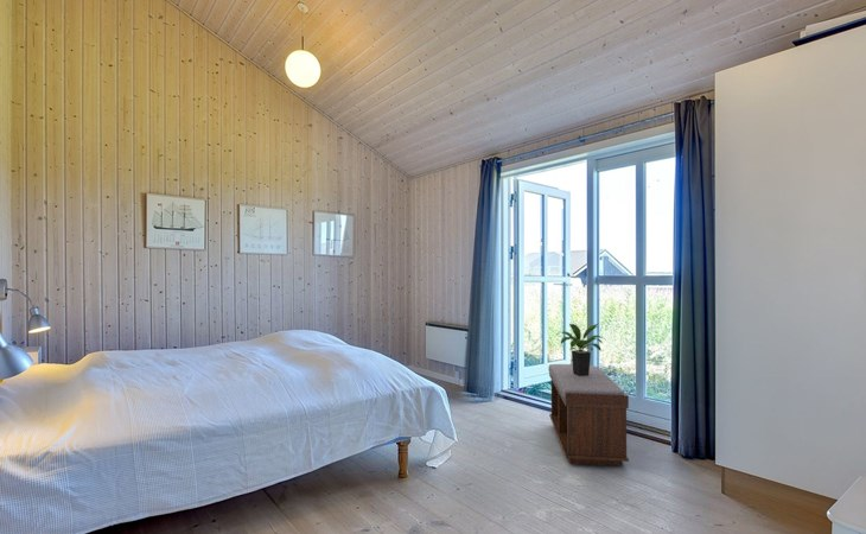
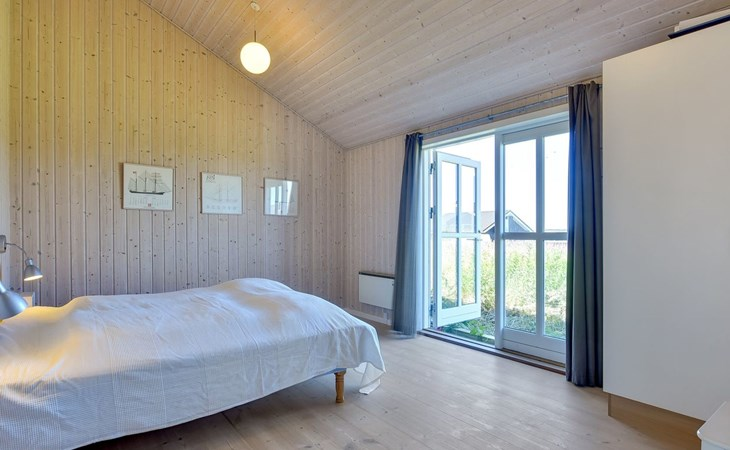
- potted plant [555,322,606,376]
- bench [547,363,630,468]
